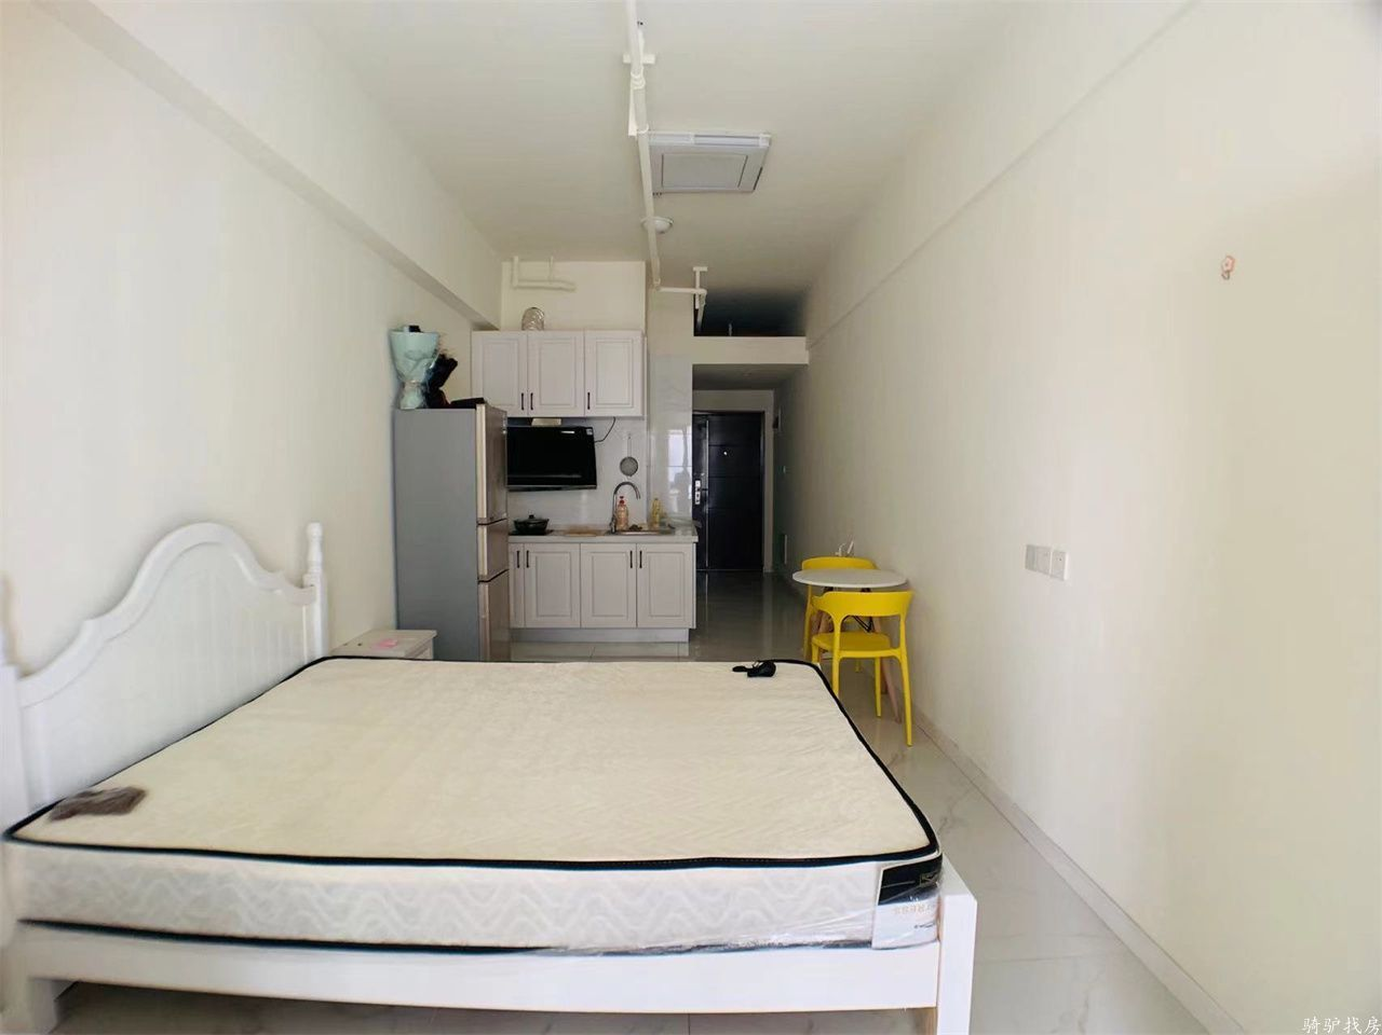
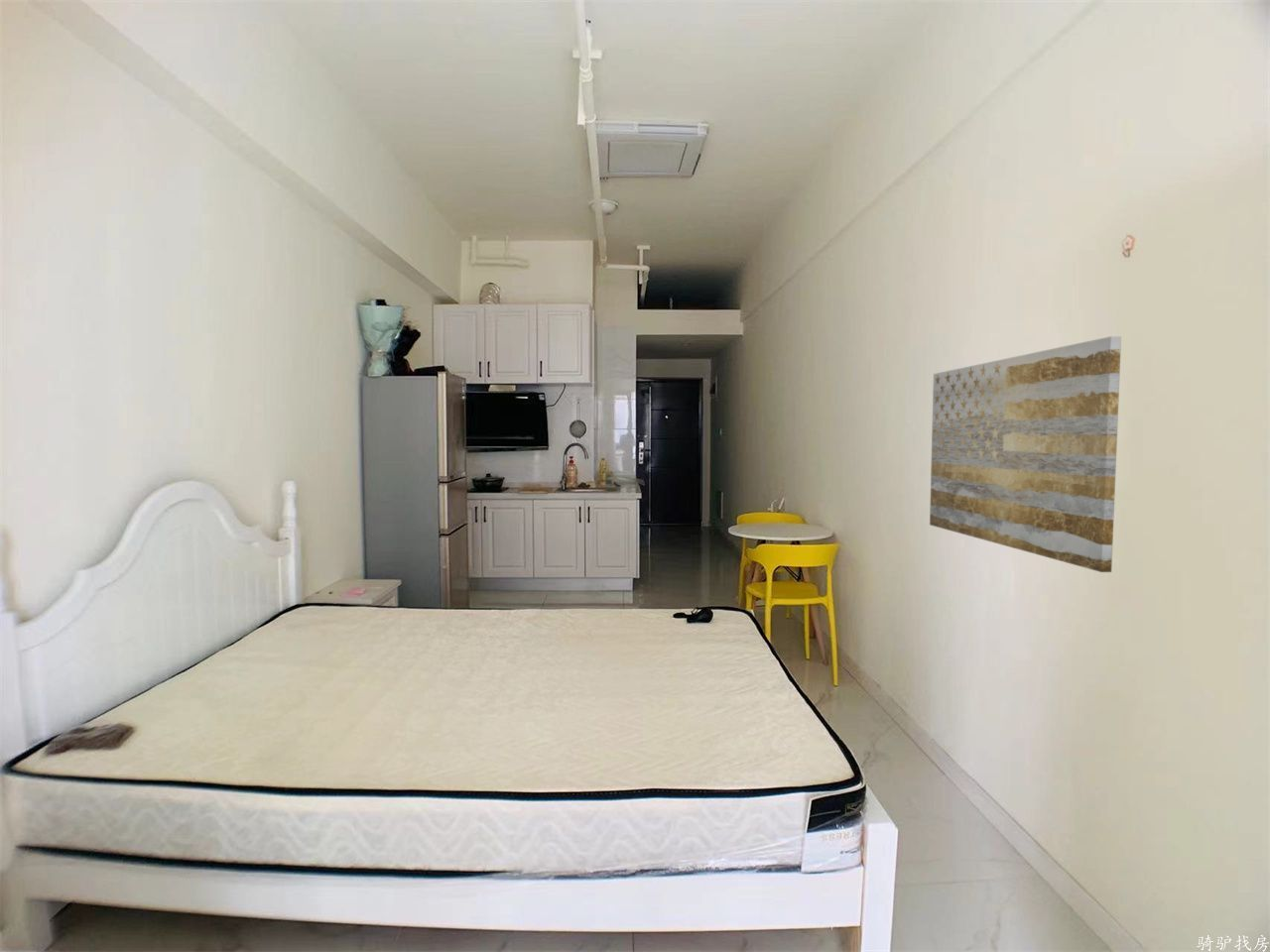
+ wall art [929,335,1122,573]
